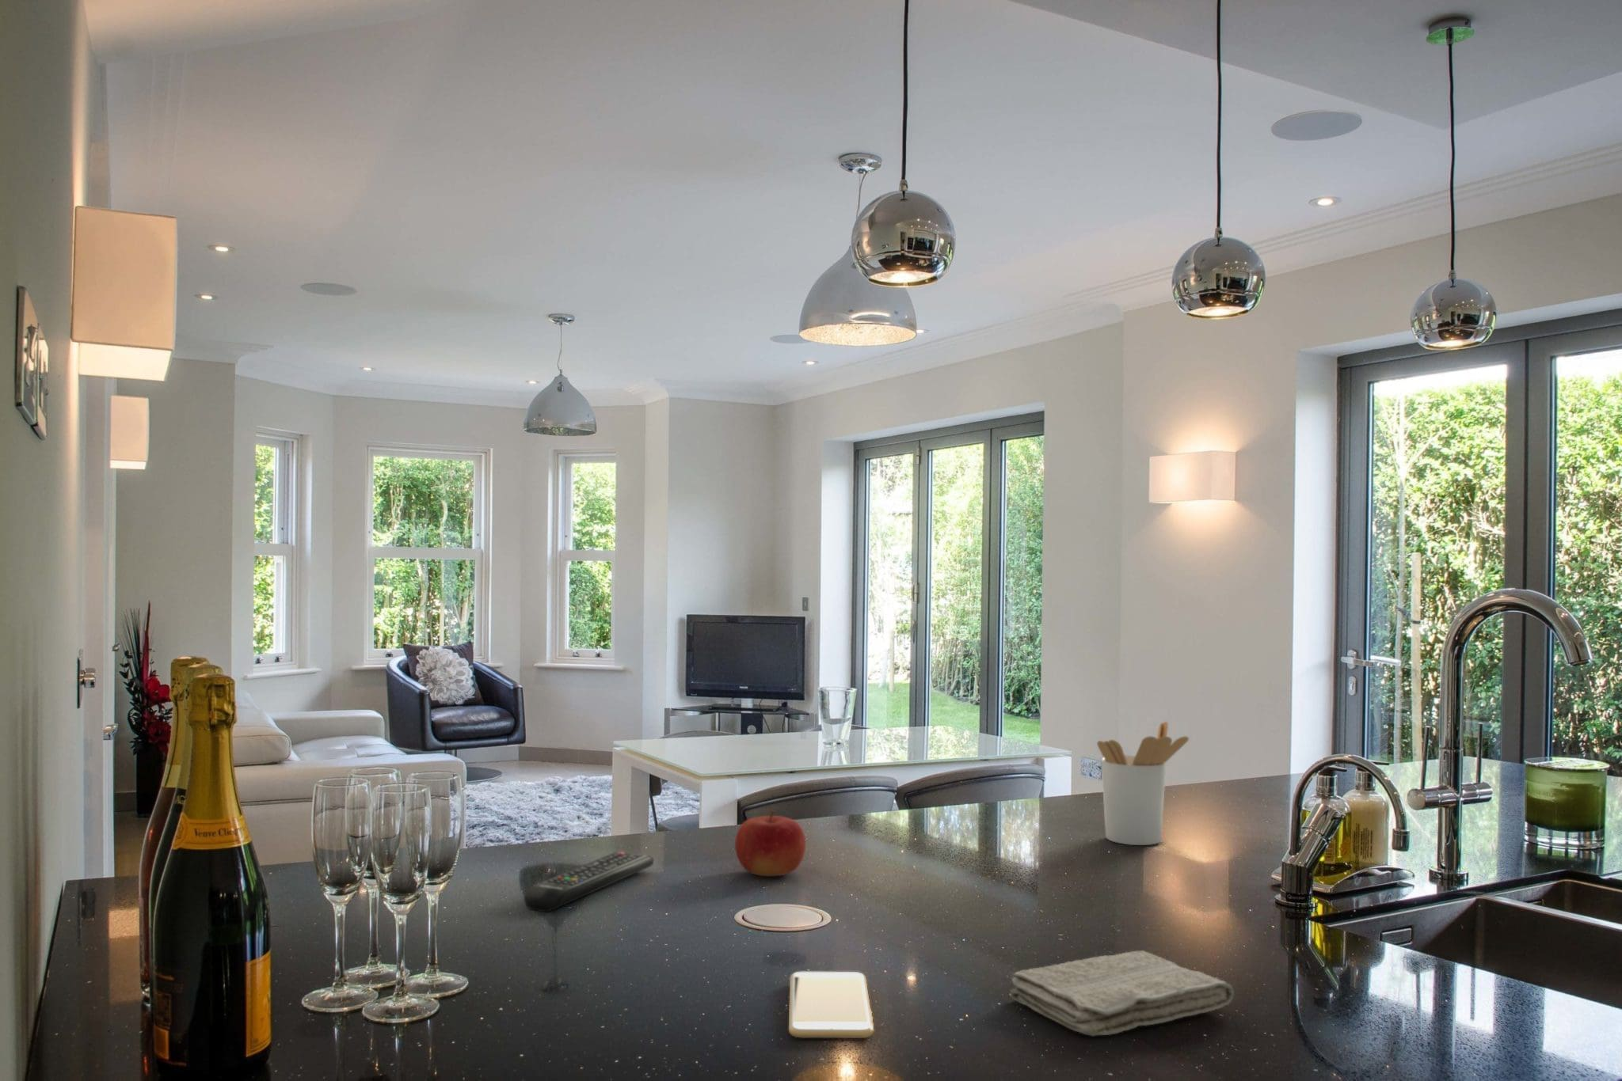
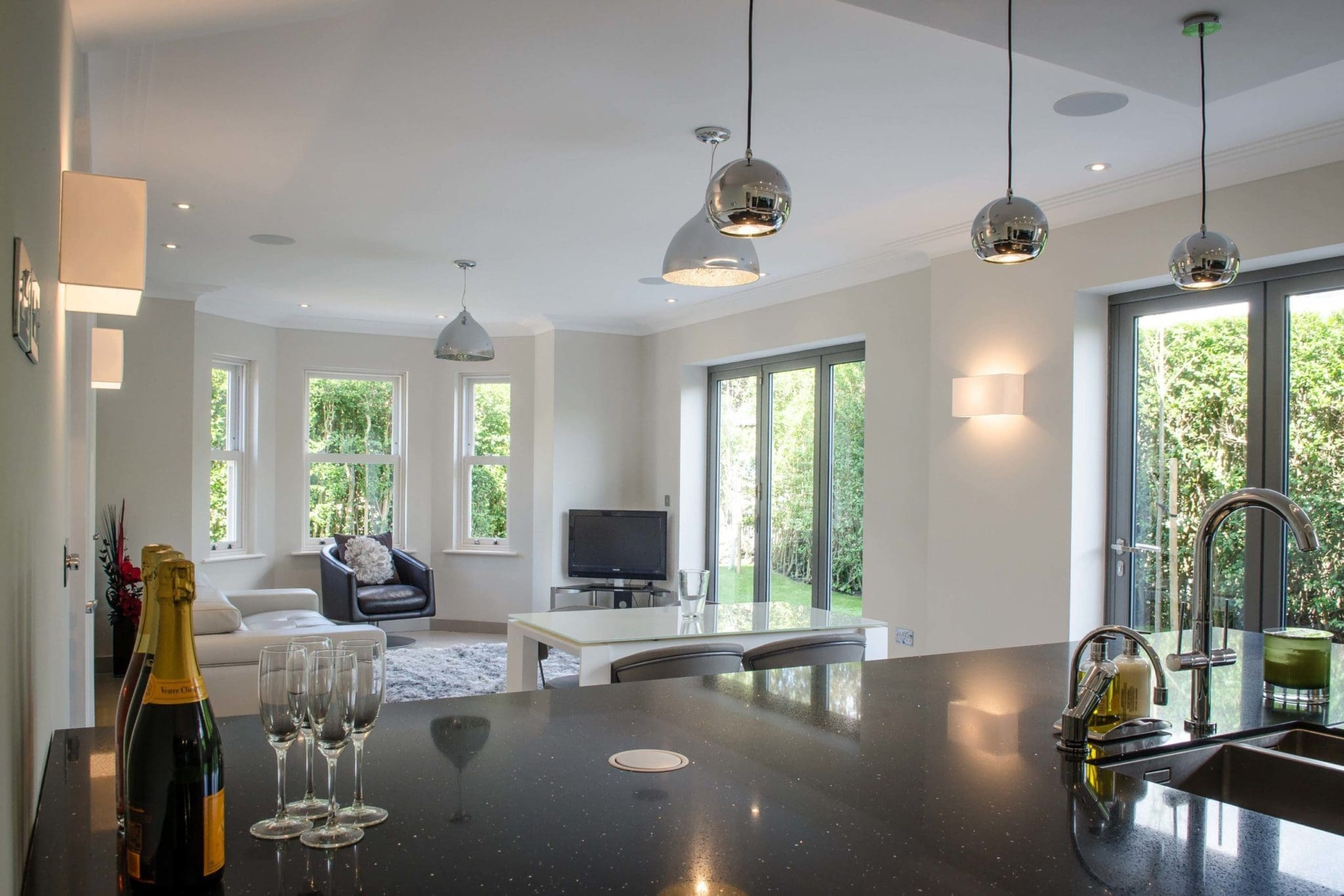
- utensil holder [1096,720,1190,846]
- washcloth [1009,951,1235,1036]
- remote control [524,851,654,913]
- smartphone [788,971,874,1039]
- fruit [734,810,807,877]
